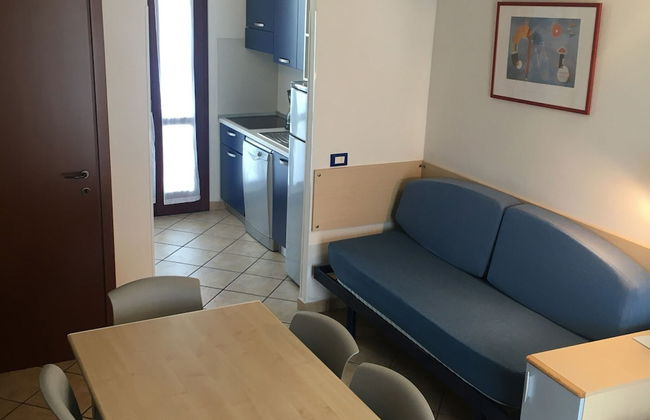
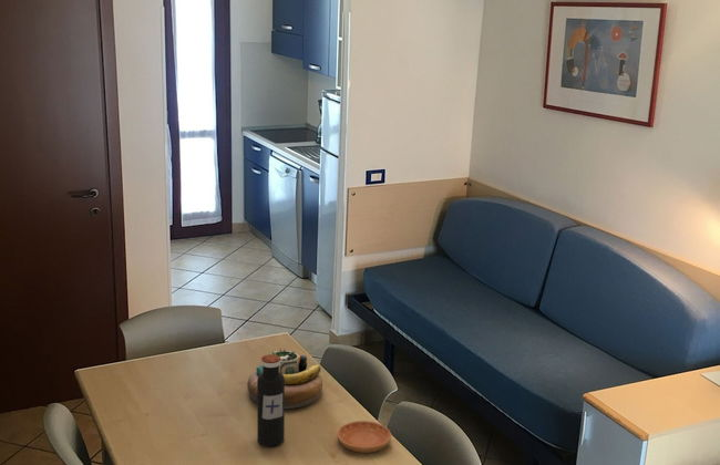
+ saucer [336,420,392,454]
+ decorative bowl [246,349,323,410]
+ water bottle [256,353,286,448]
